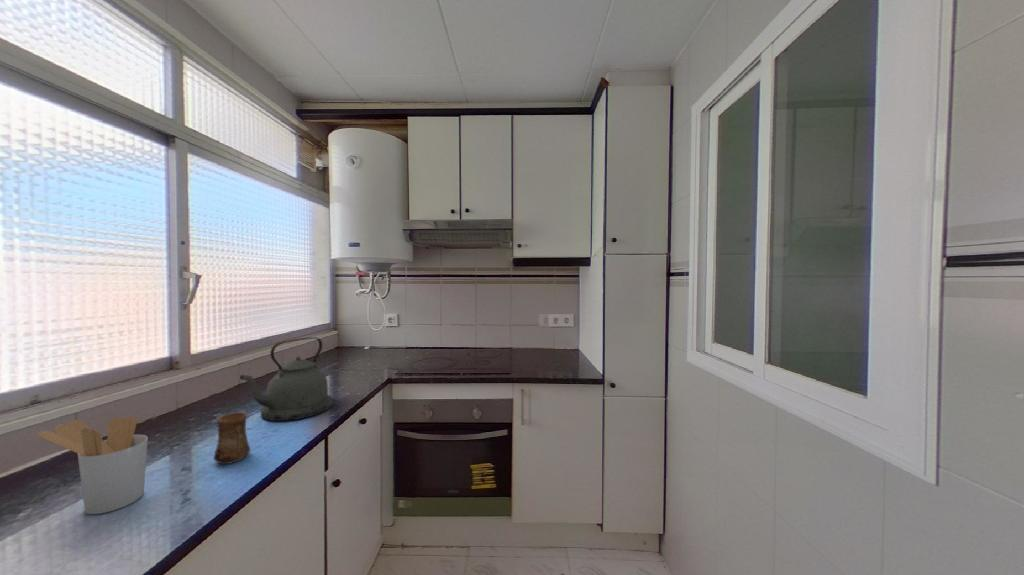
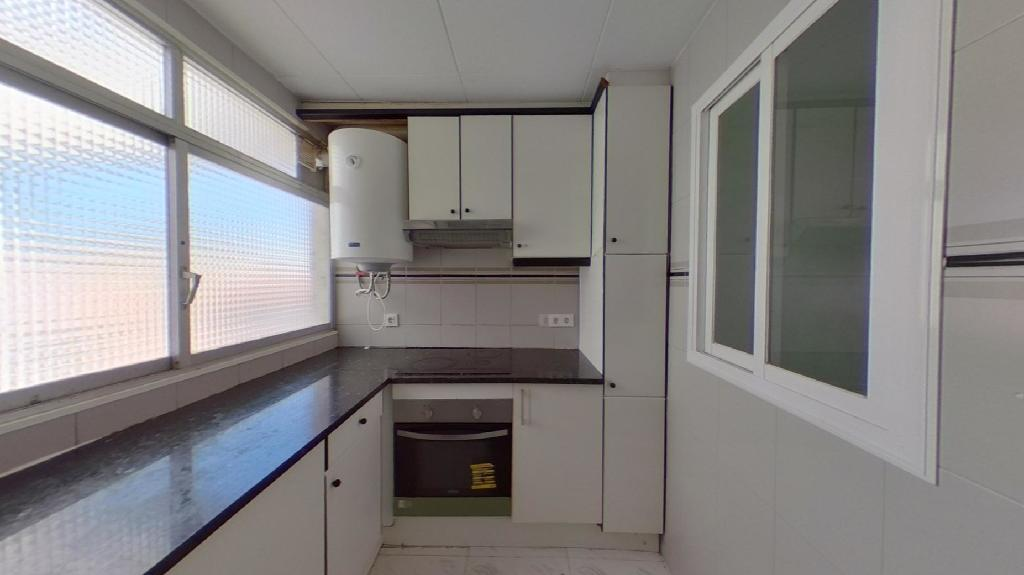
- cup [213,412,251,465]
- kettle [239,336,334,422]
- utensil holder [37,416,149,515]
